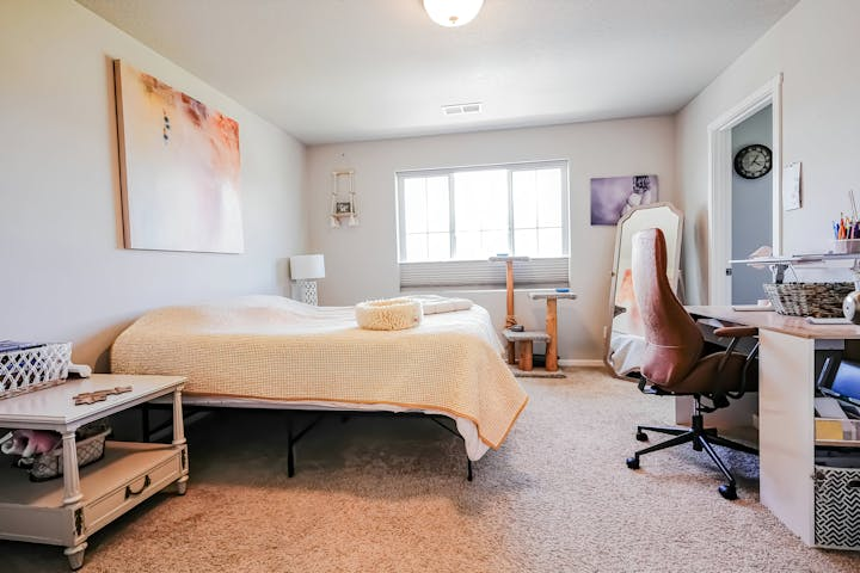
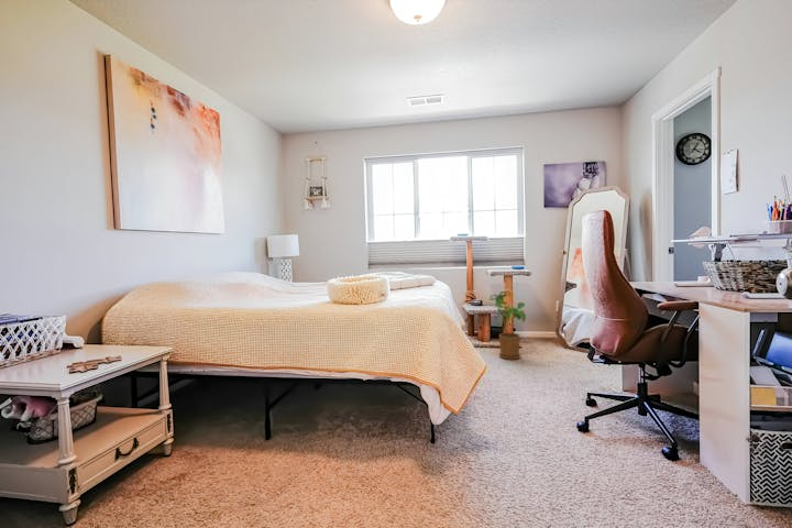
+ house plant [487,290,527,361]
